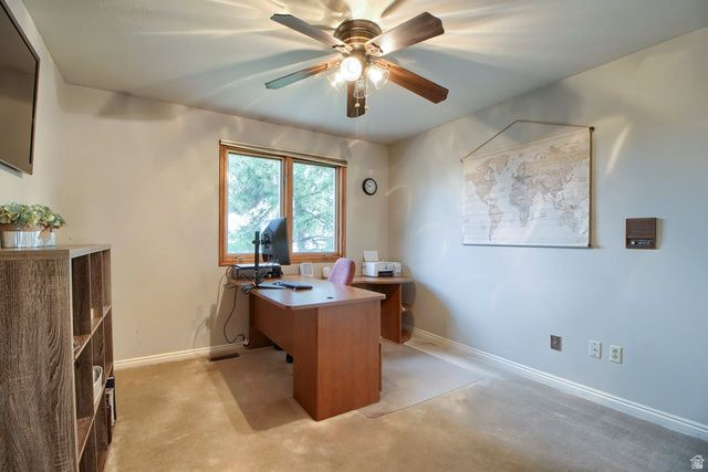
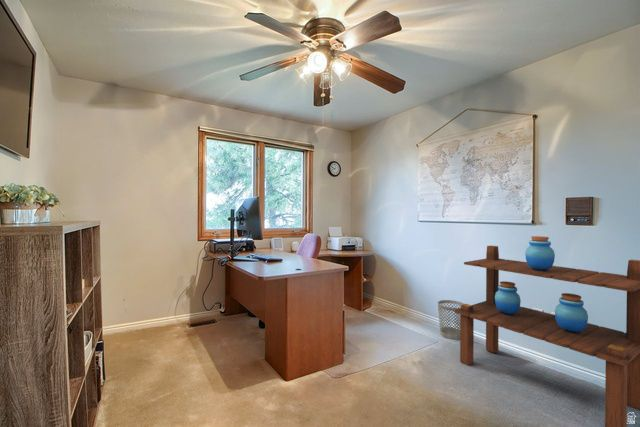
+ wastebasket [437,299,465,340]
+ shelf unit [454,235,640,427]
